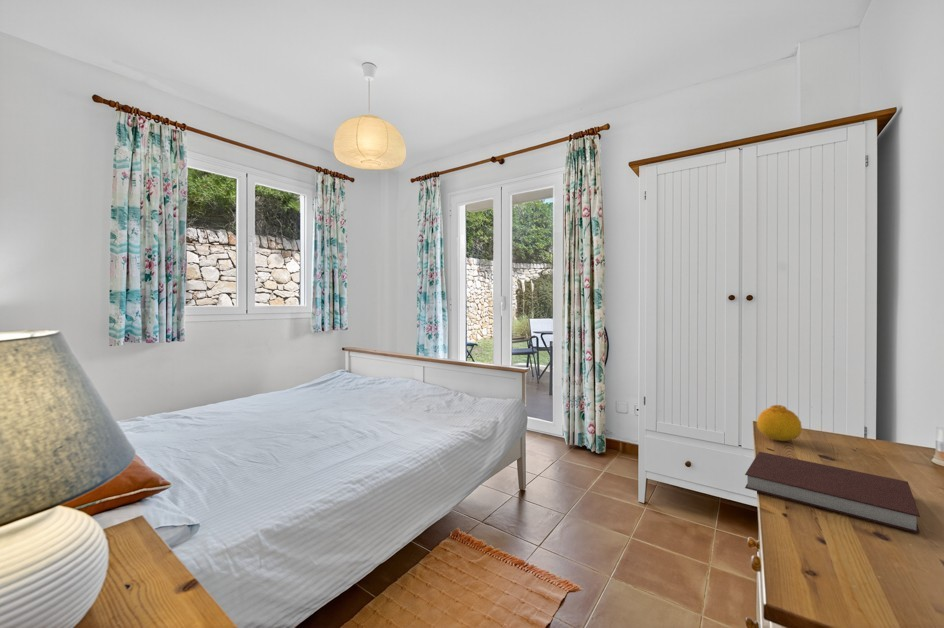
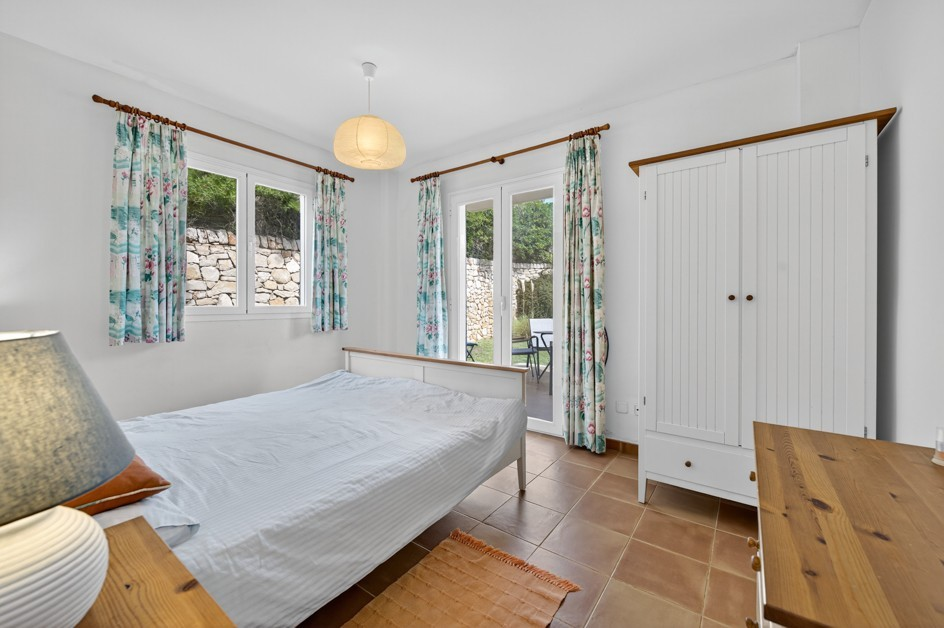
- notebook [744,451,921,535]
- fruit [756,404,803,442]
